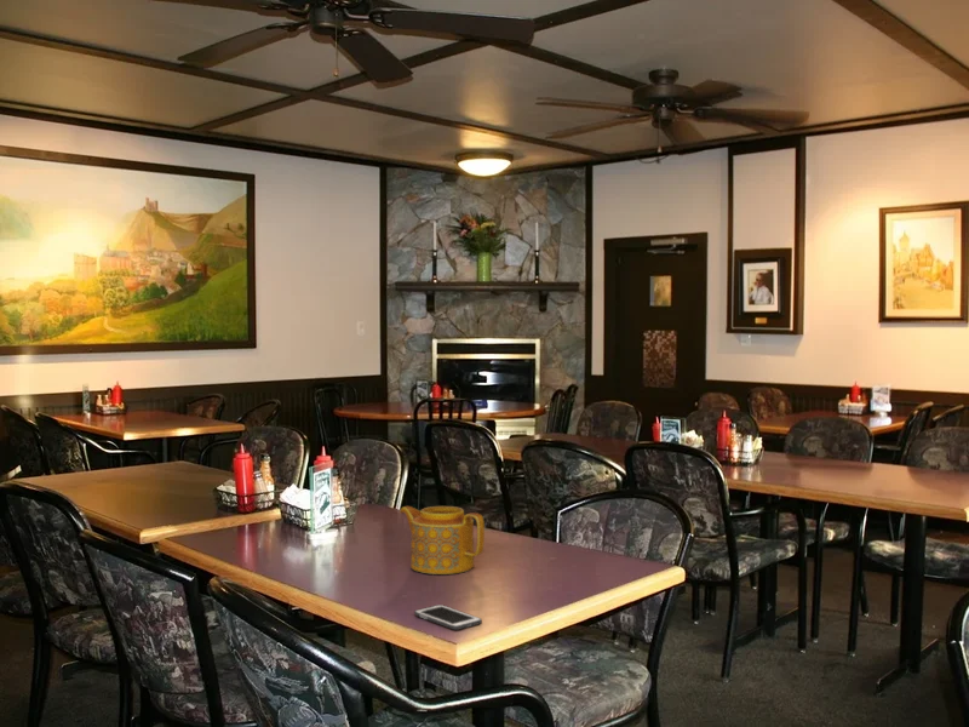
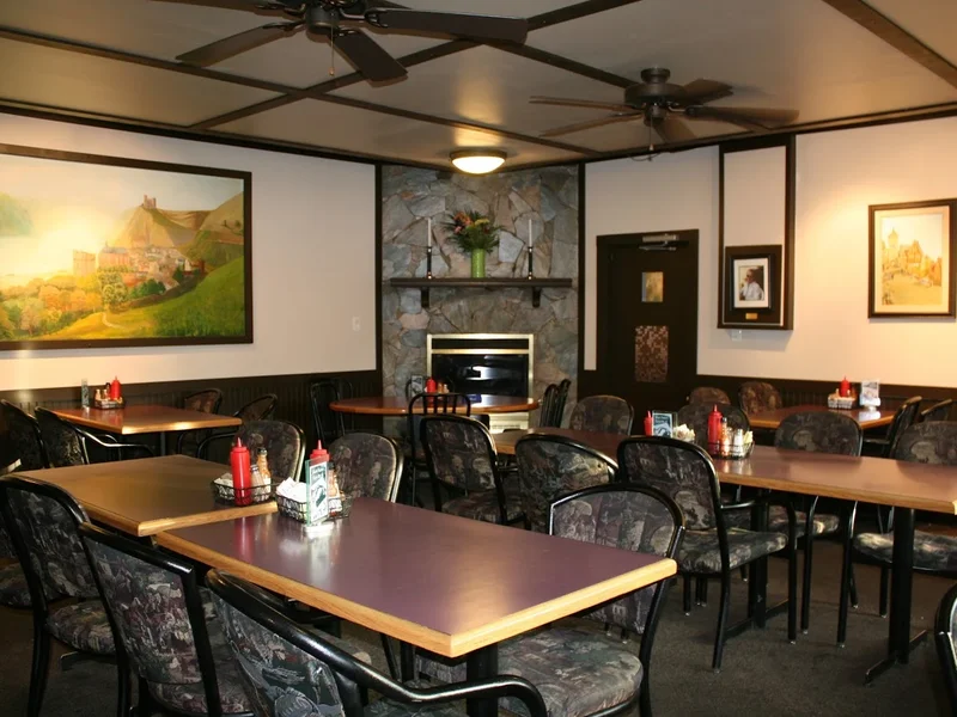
- teapot [399,505,486,576]
- cell phone [413,603,483,631]
